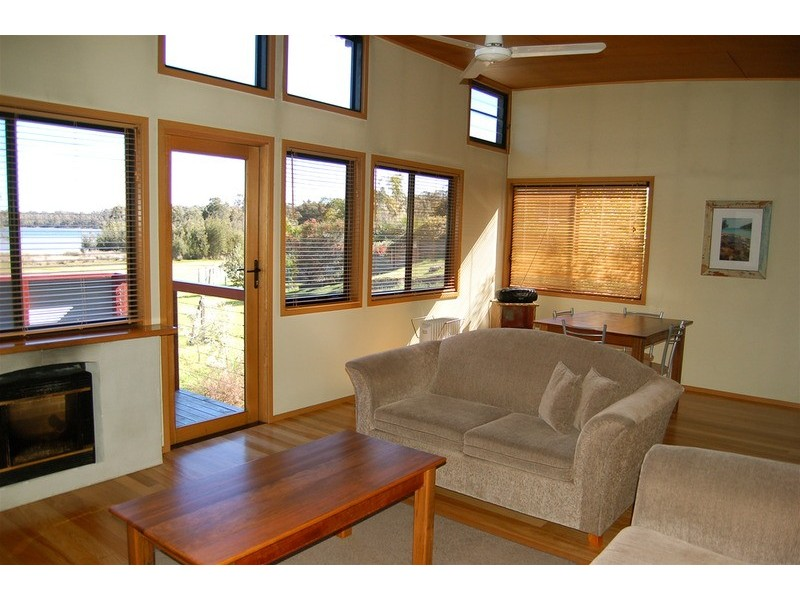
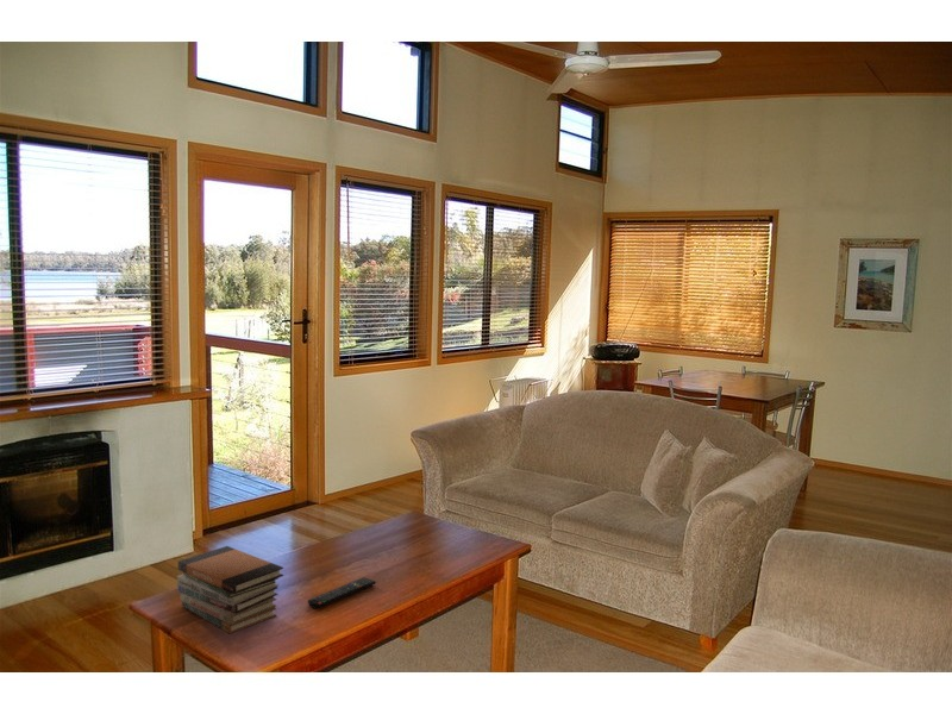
+ remote control [307,576,377,609]
+ book stack [176,545,284,634]
